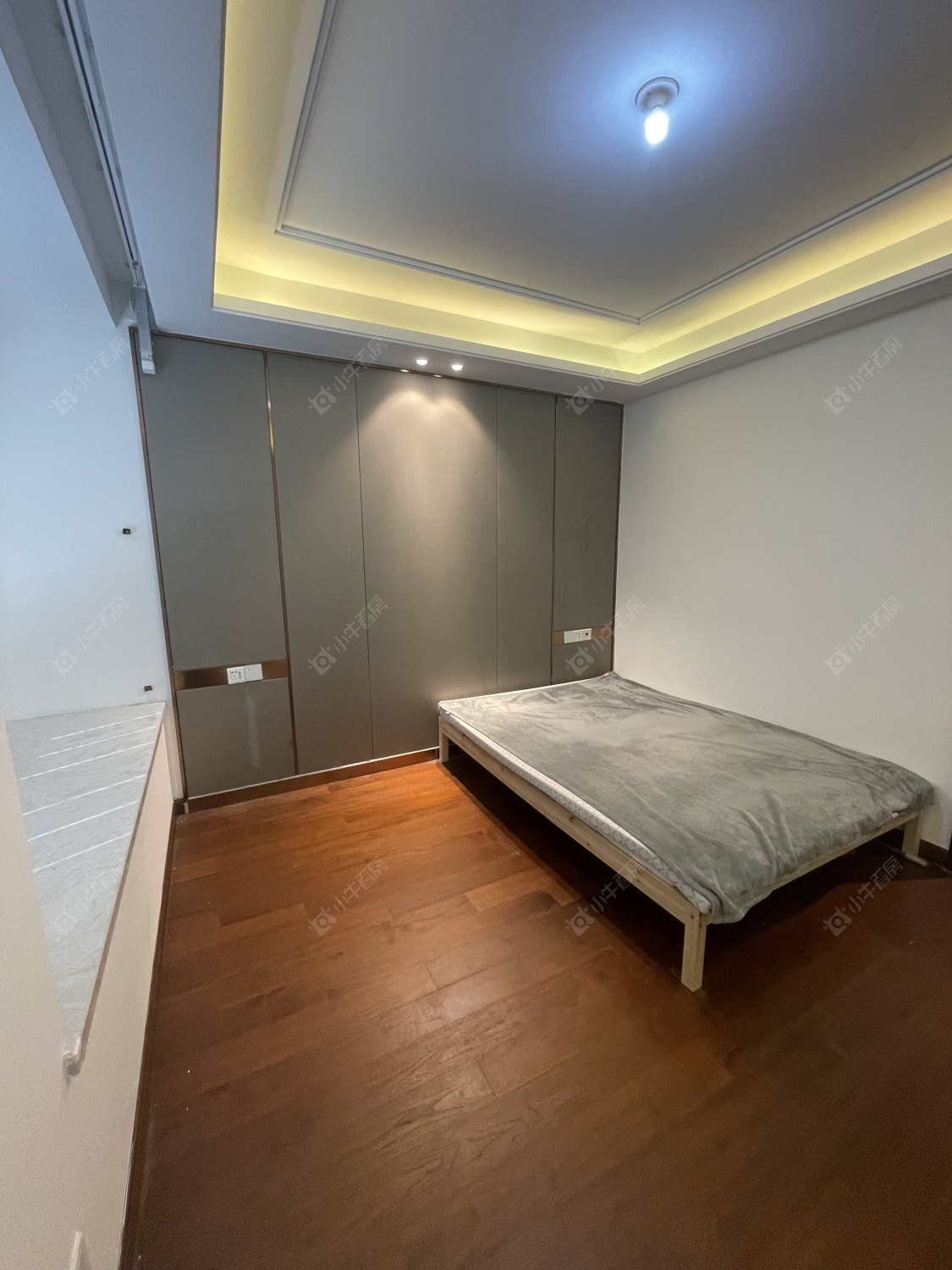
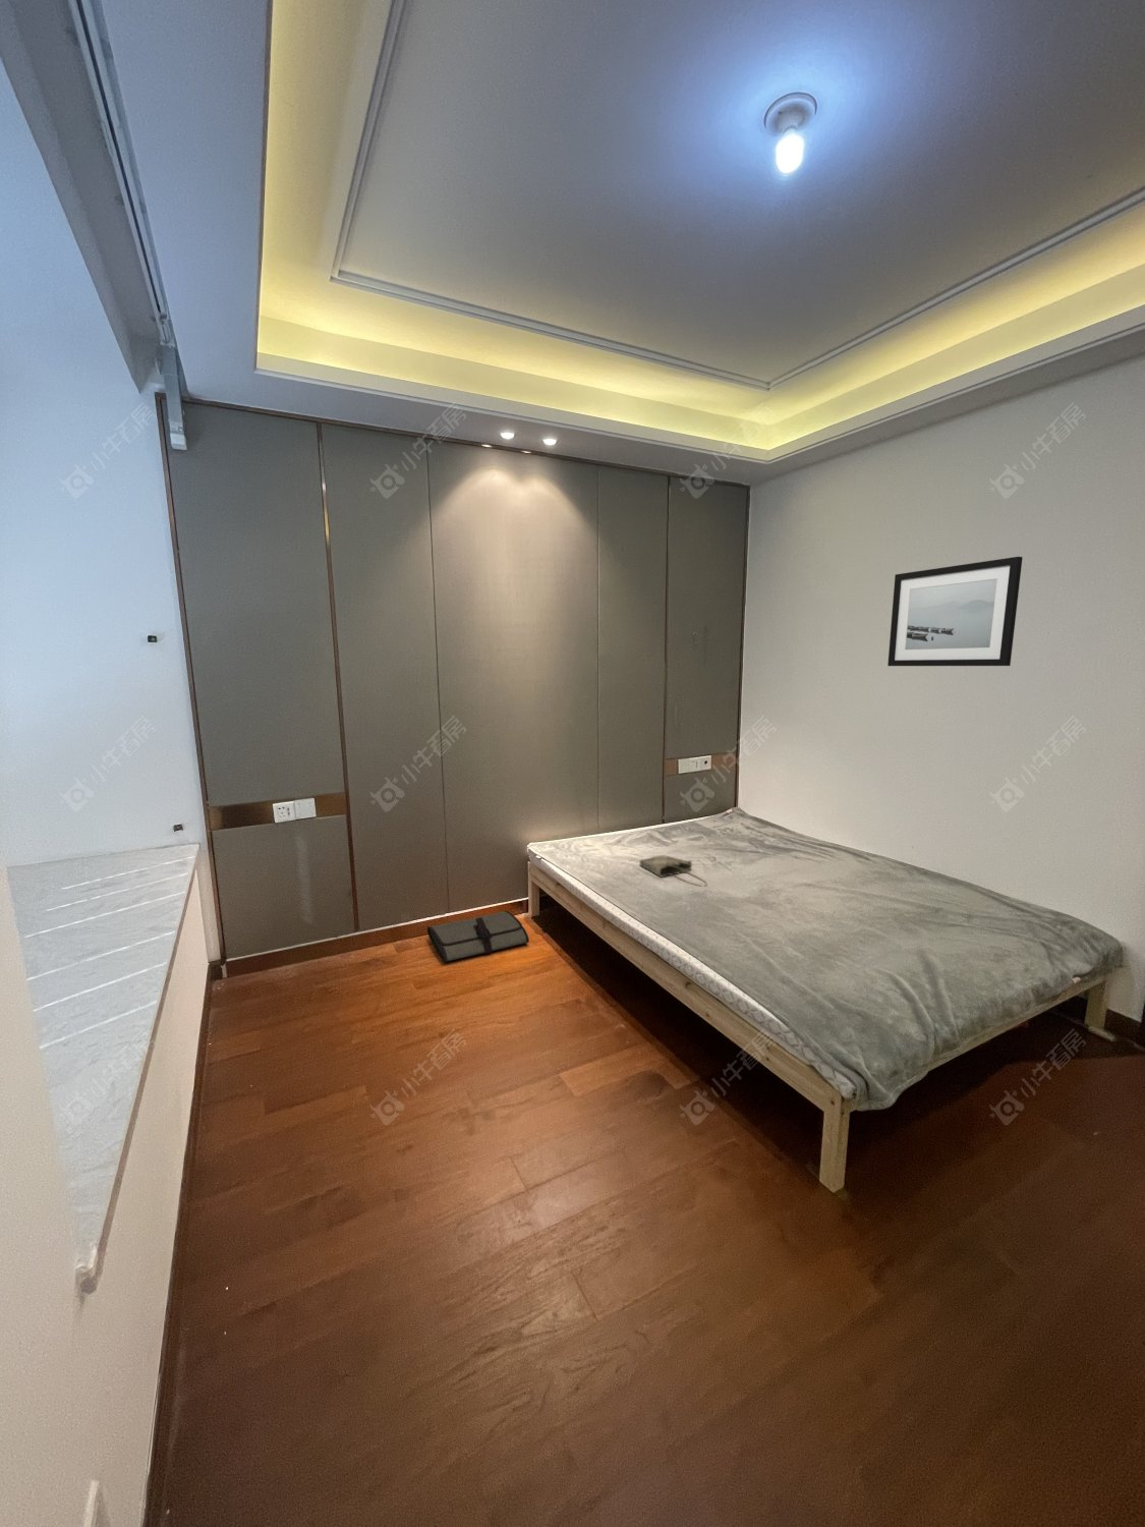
+ tote bag [639,854,708,886]
+ tool roll [427,910,530,963]
+ wall art [886,555,1024,667]
